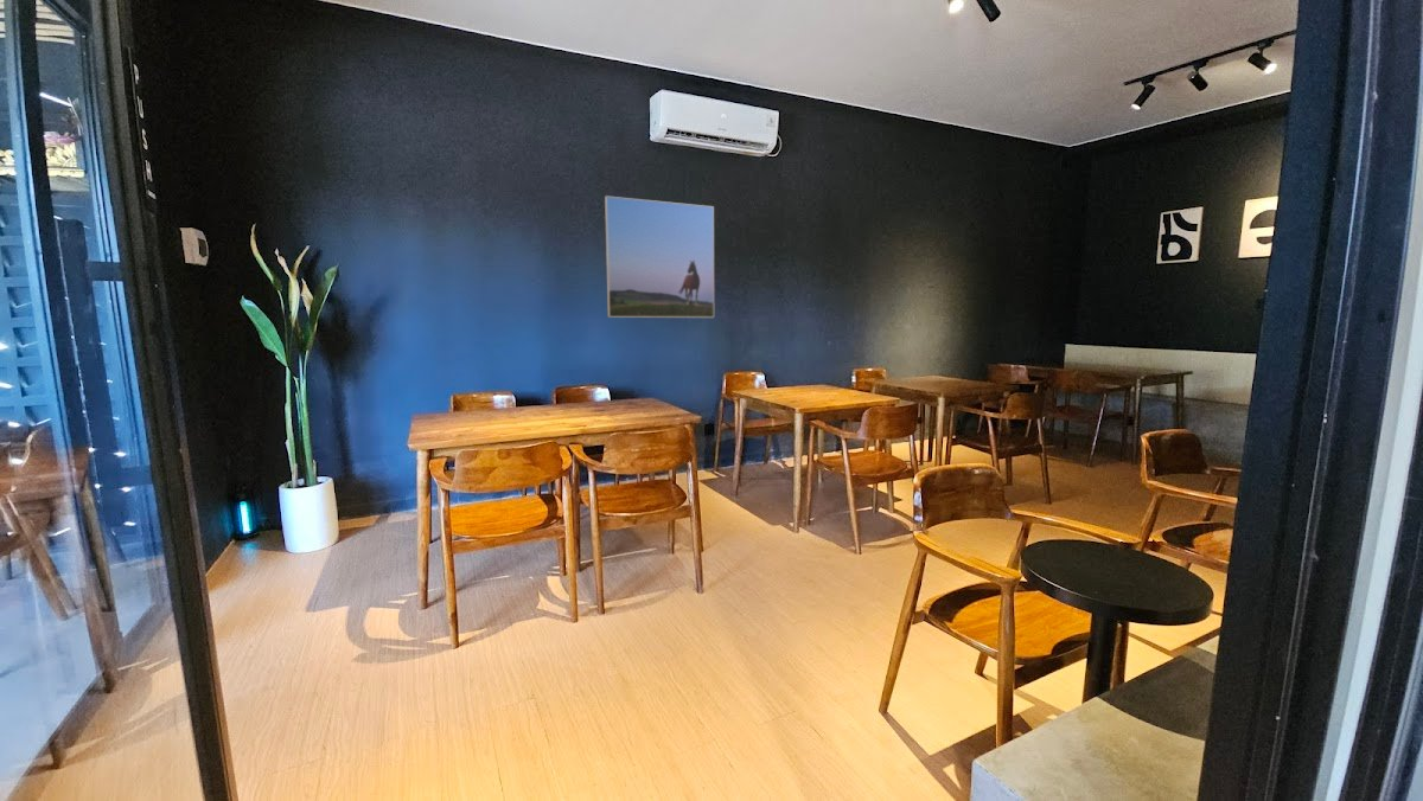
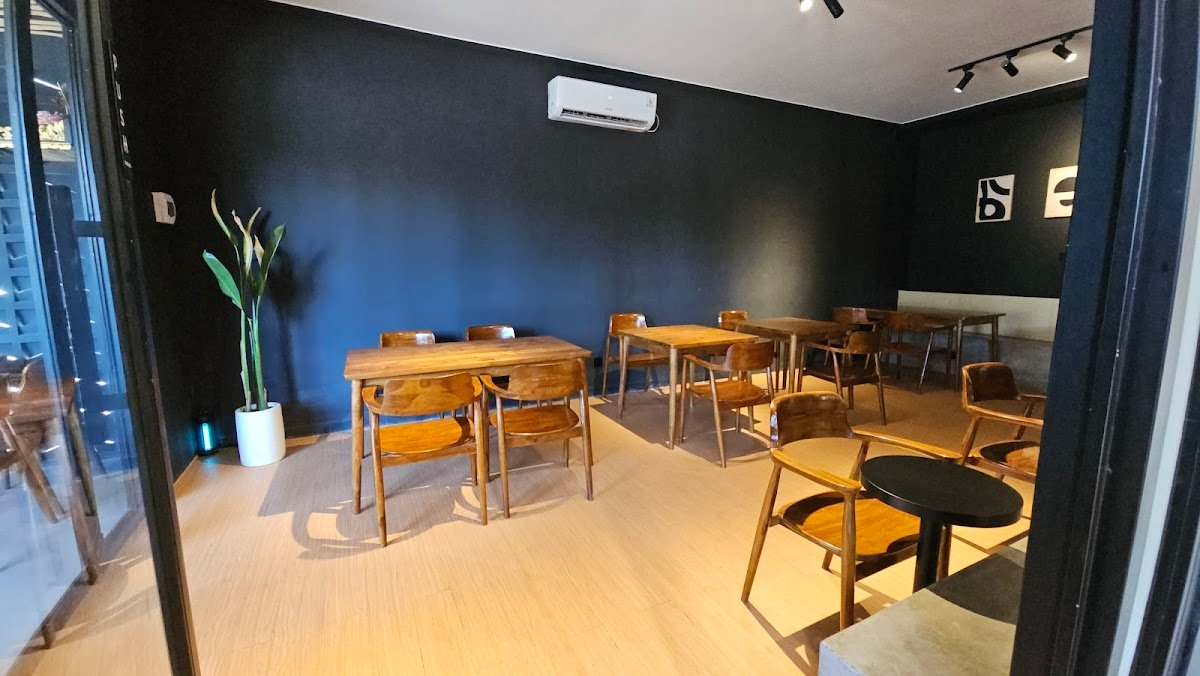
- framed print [604,194,715,319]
